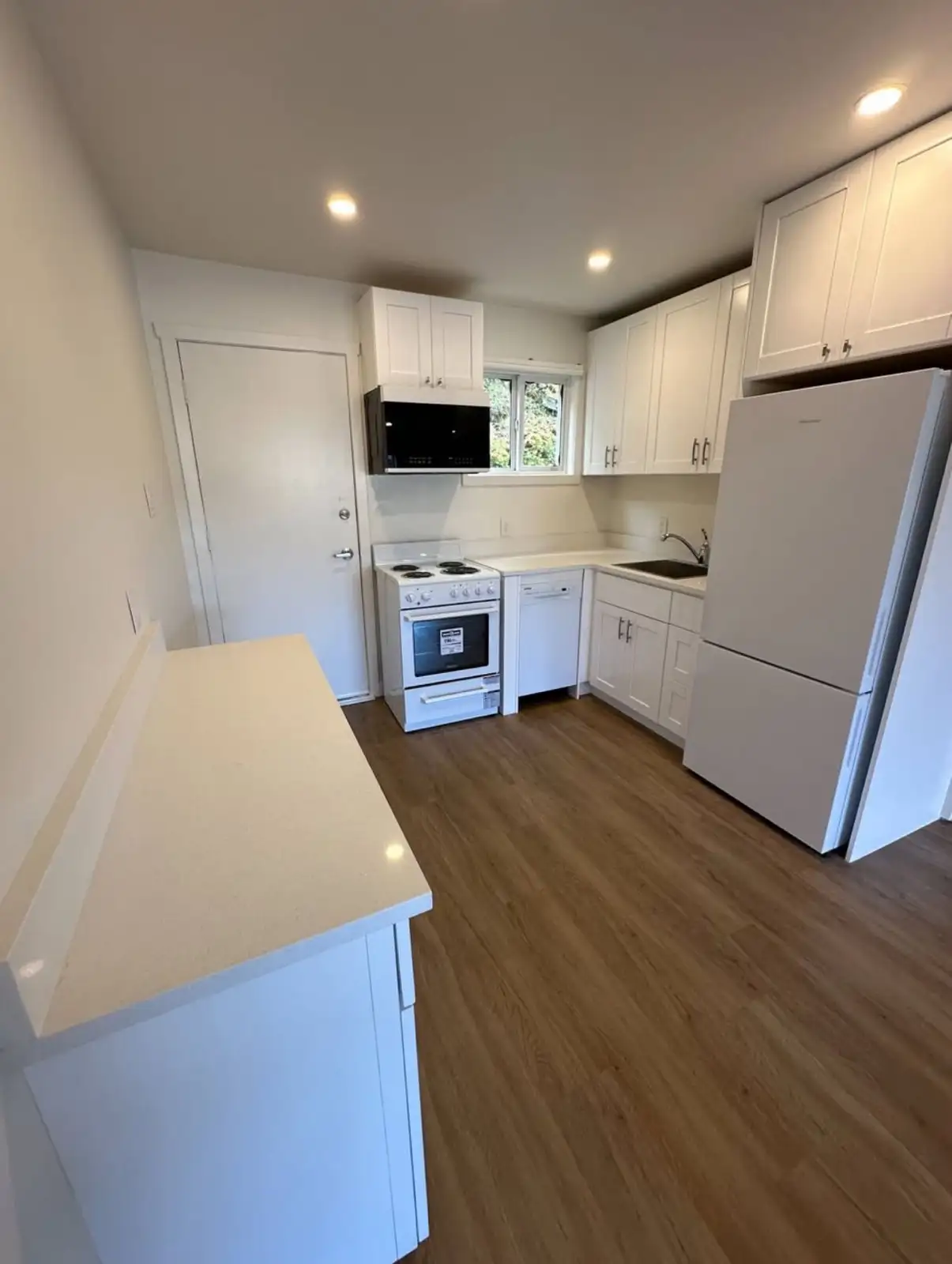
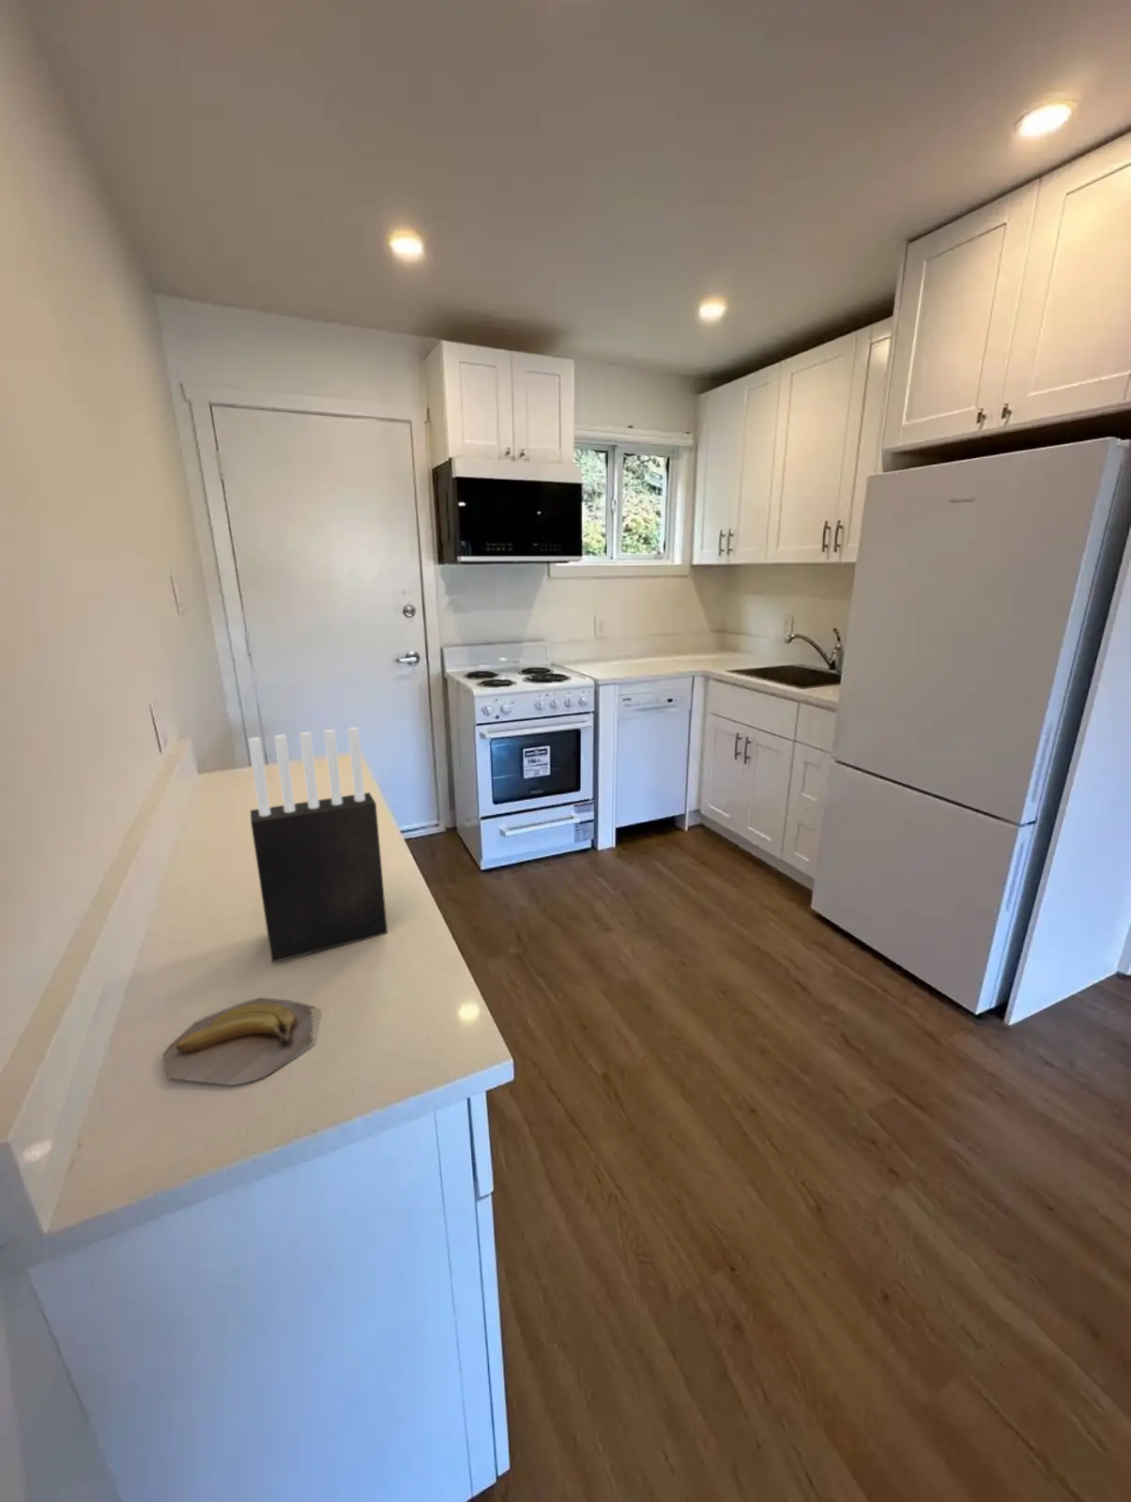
+ banana [162,997,315,1086]
+ knife block [248,726,388,964]
